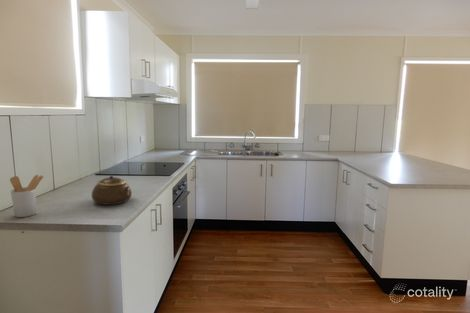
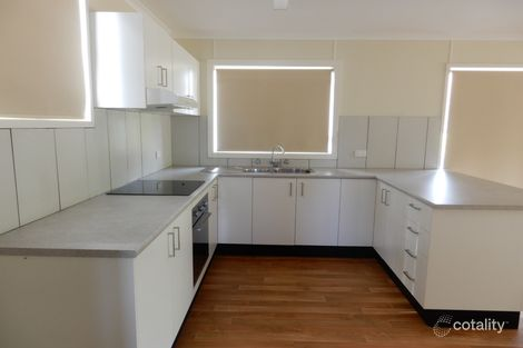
- teapot [91,175,133,206]
- utensil holder [9,174,45,218]
